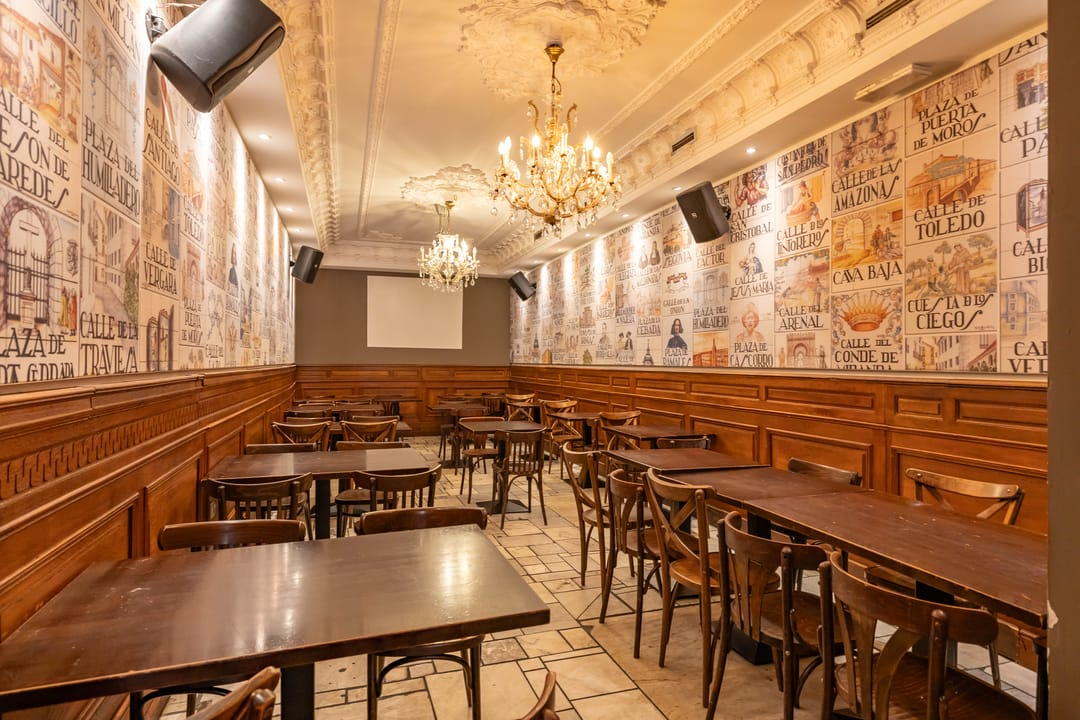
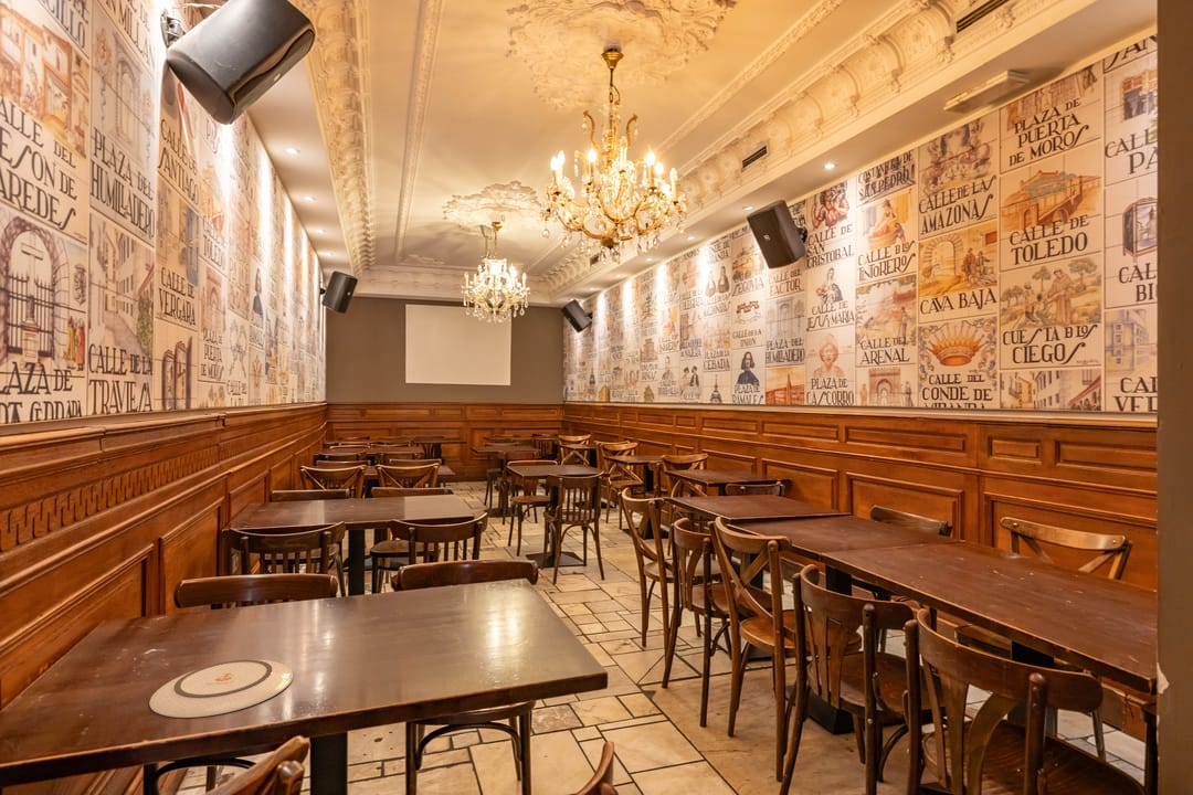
+ plate [148,659,294,719]
